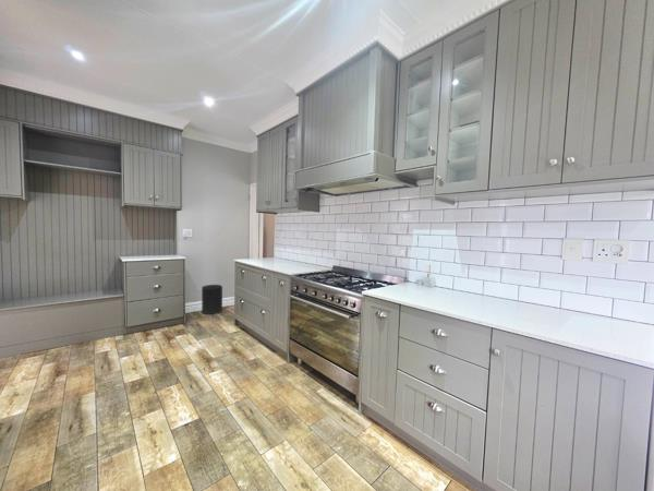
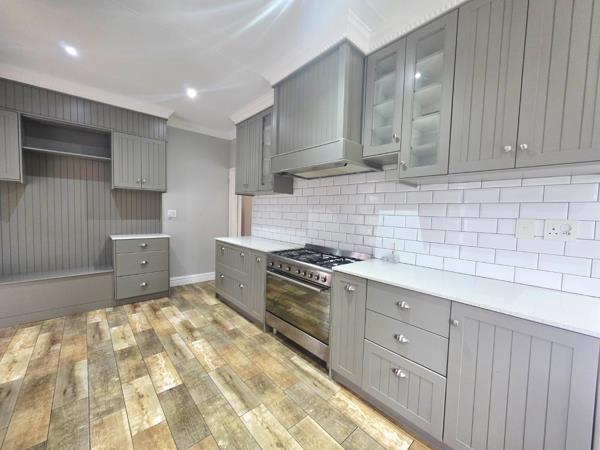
- trash can [201,284,223,315]
